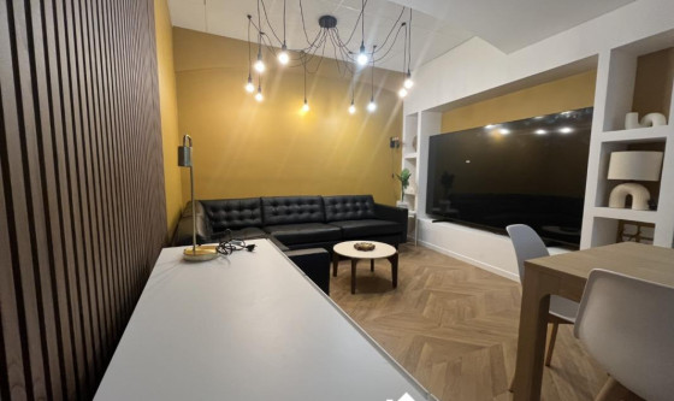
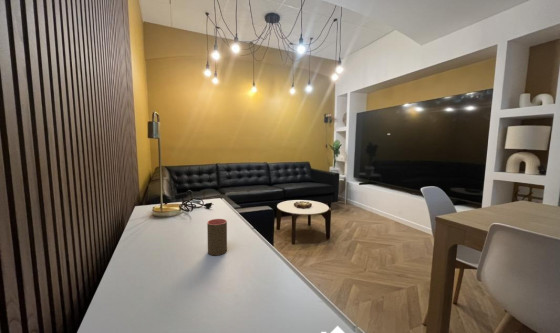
+ cup [206,218,228,256]
